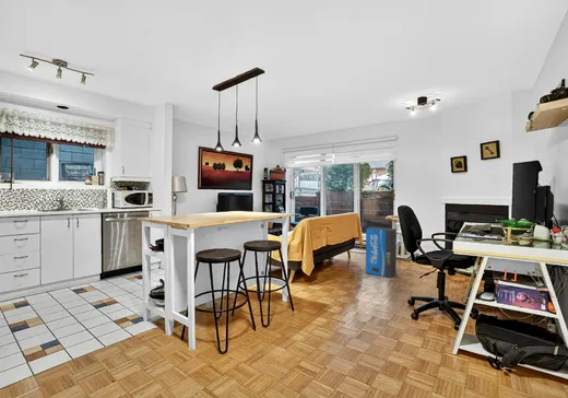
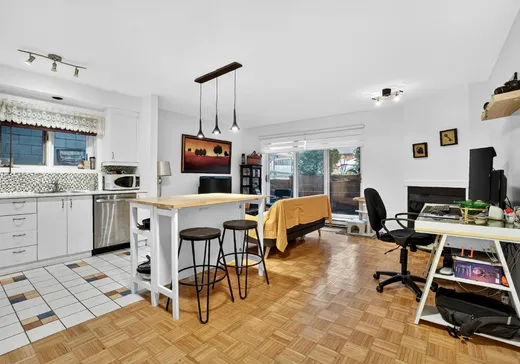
- air purifier [365,226,398,279]
